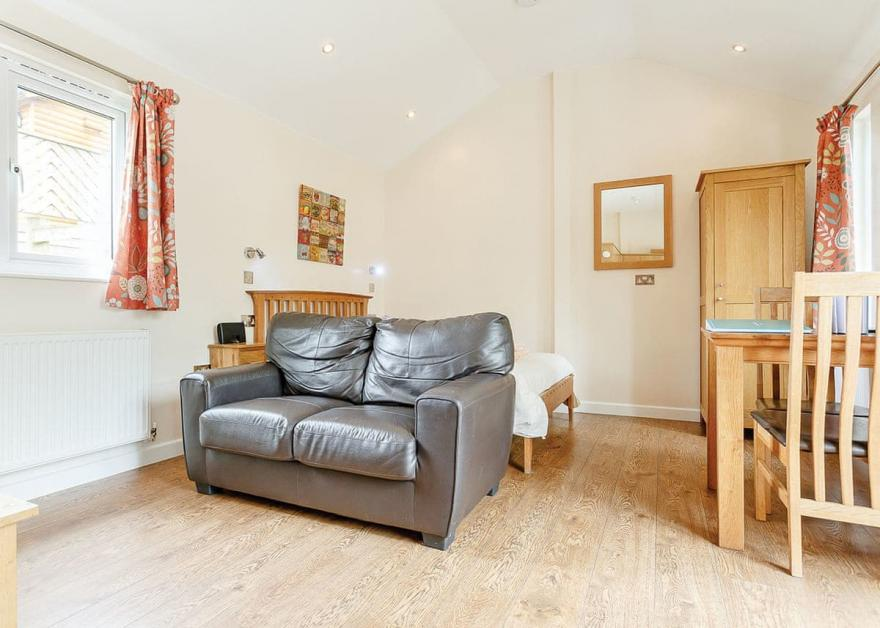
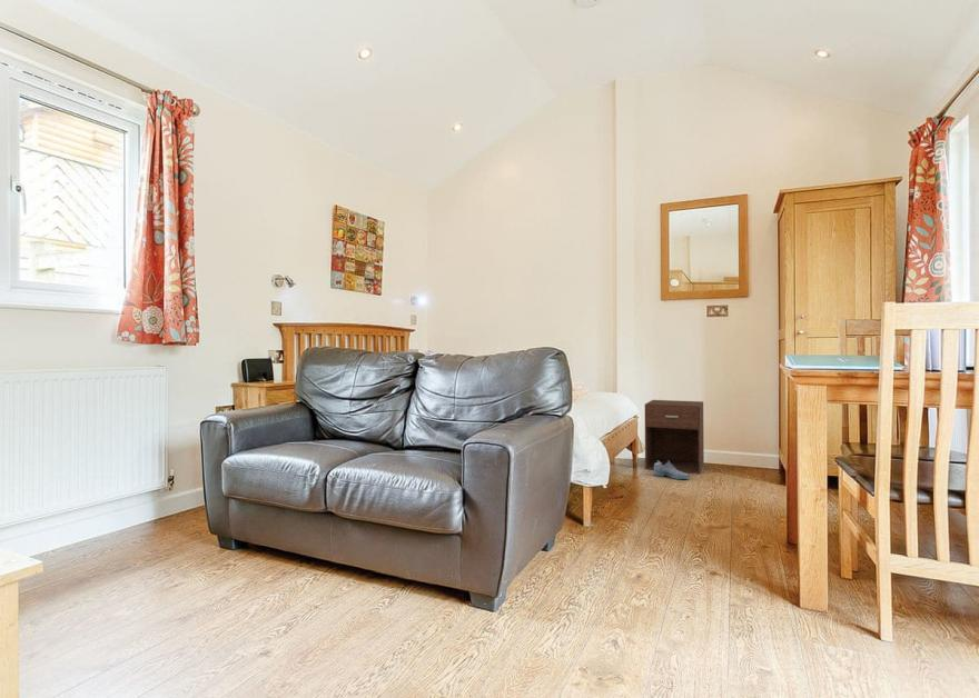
+ shoe [653,460,691,480]
+ nightstand [644,399,705,475]
